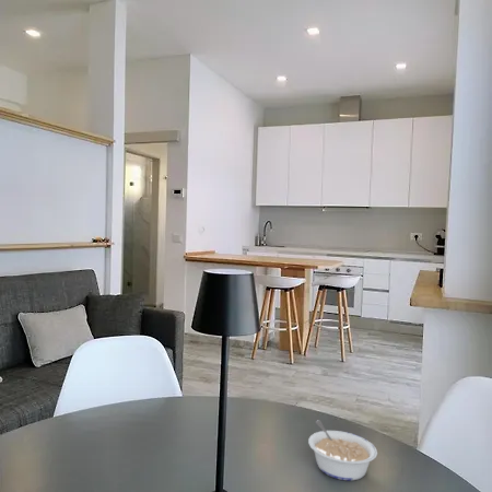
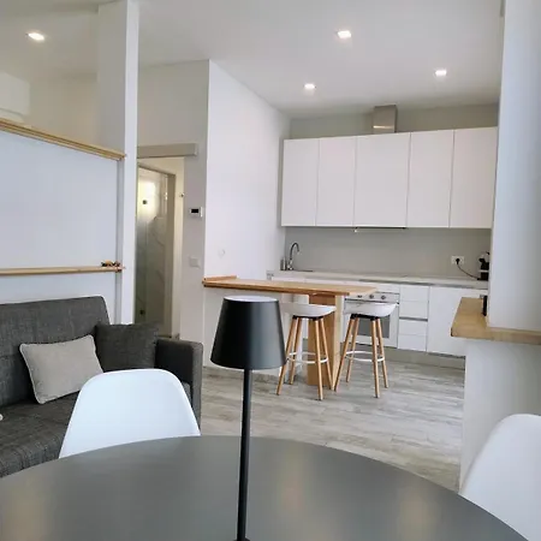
- legume [307,419,378,481]
